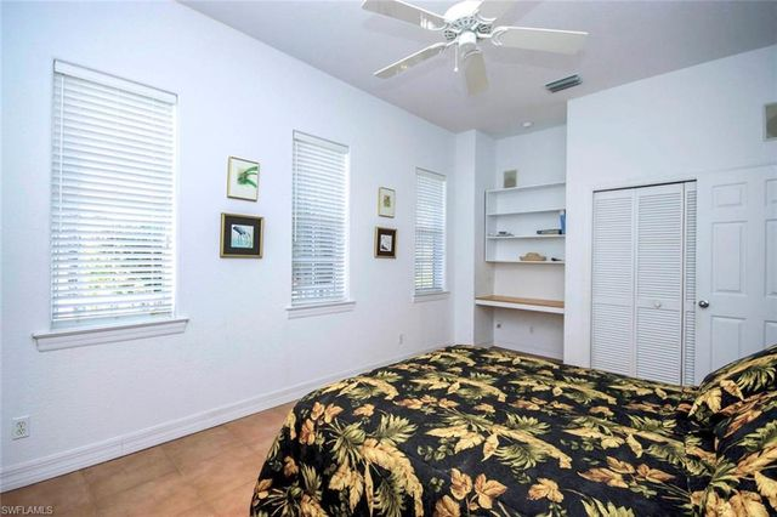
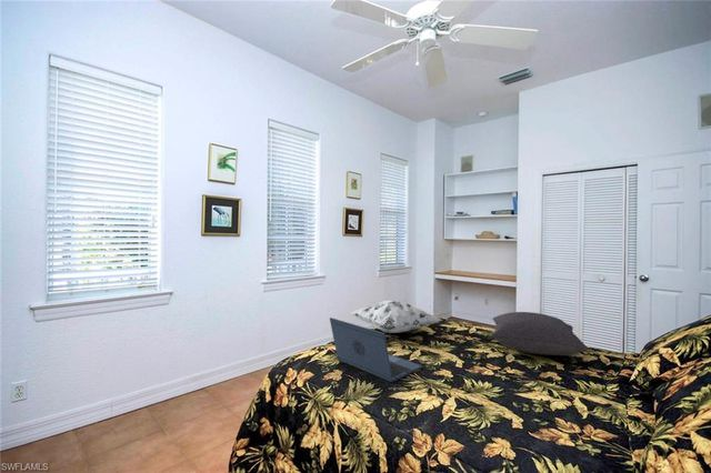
+ laptop [329,316,423,383]
+ pillow [490,311,590,356]
+ decorative pillow [350,299,443,334]
